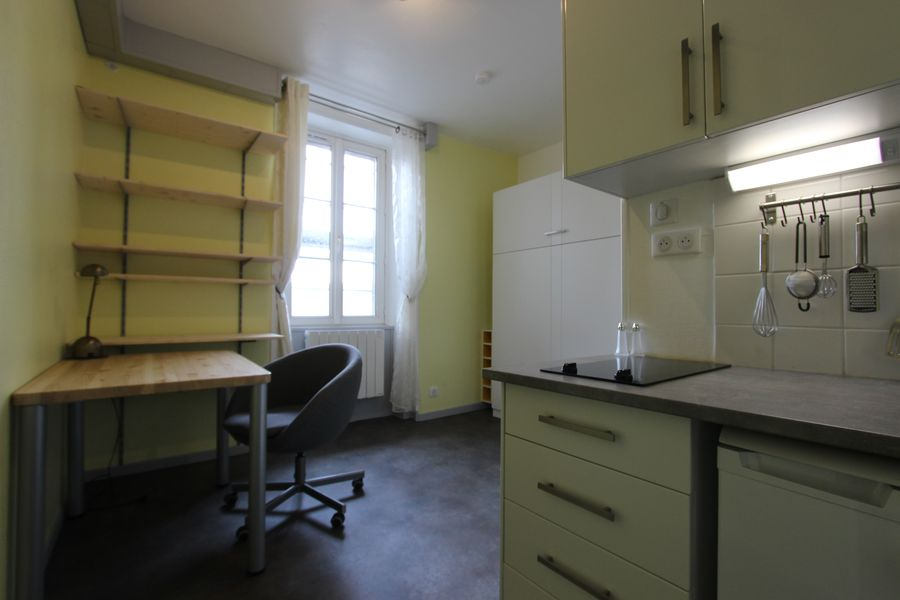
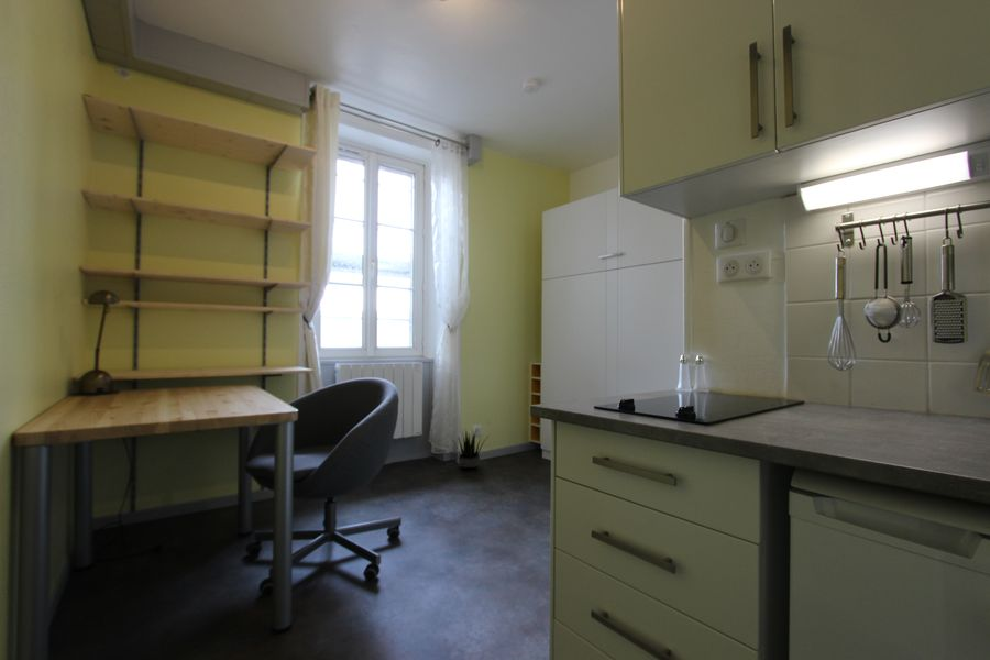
+ potted plant [451,429,491,470]
